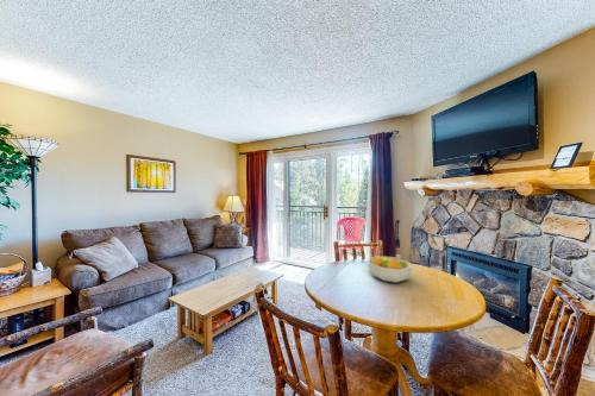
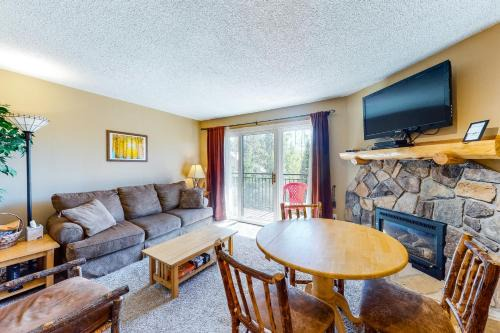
- fruit bowl [368,254,412,284]
